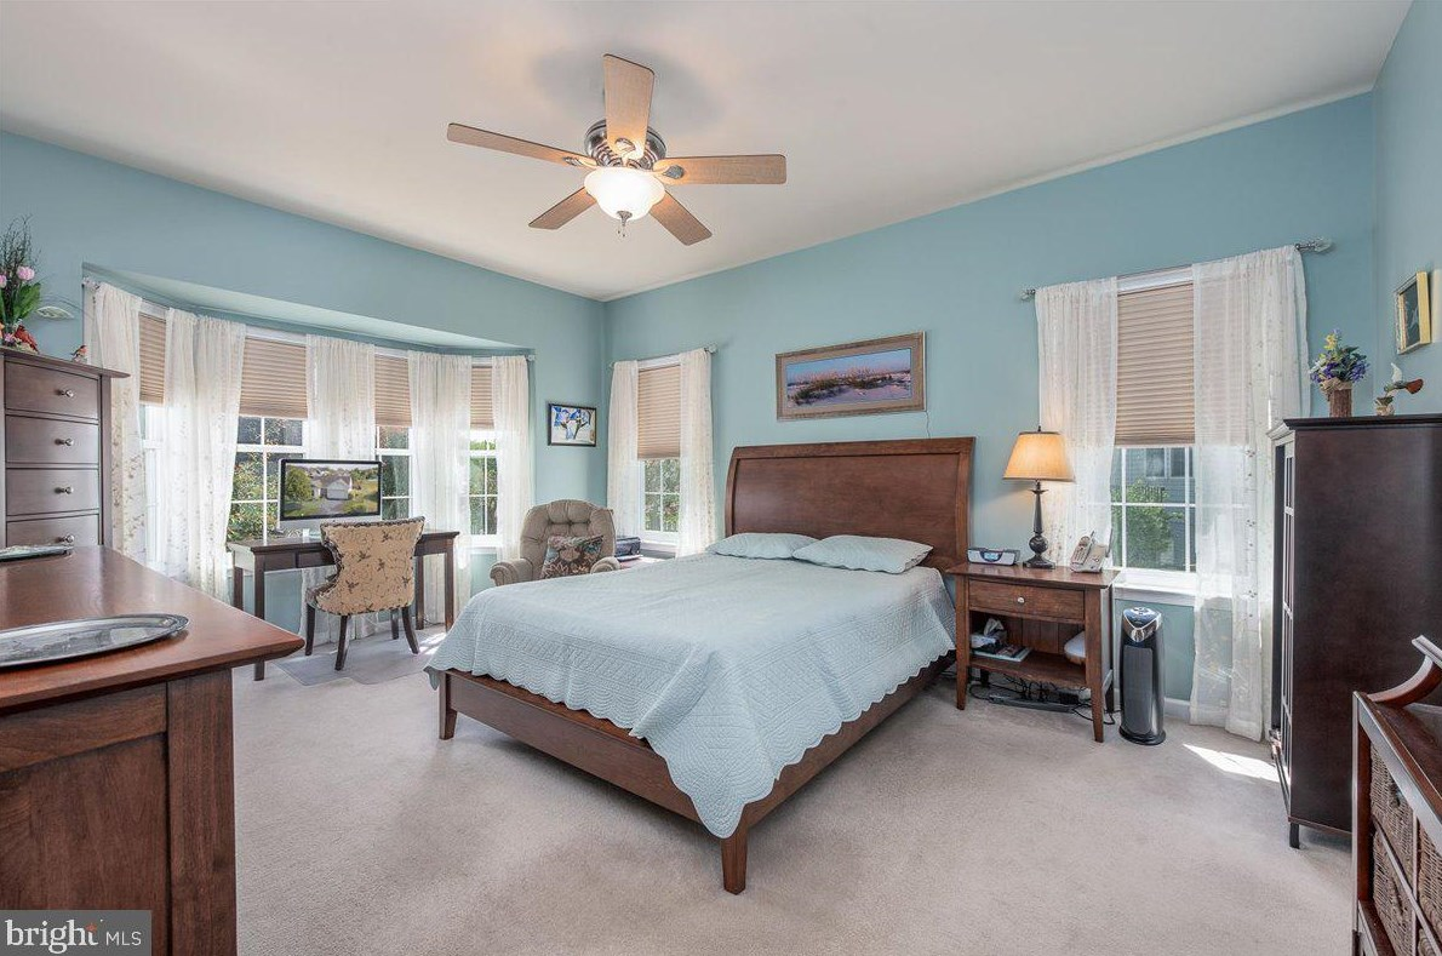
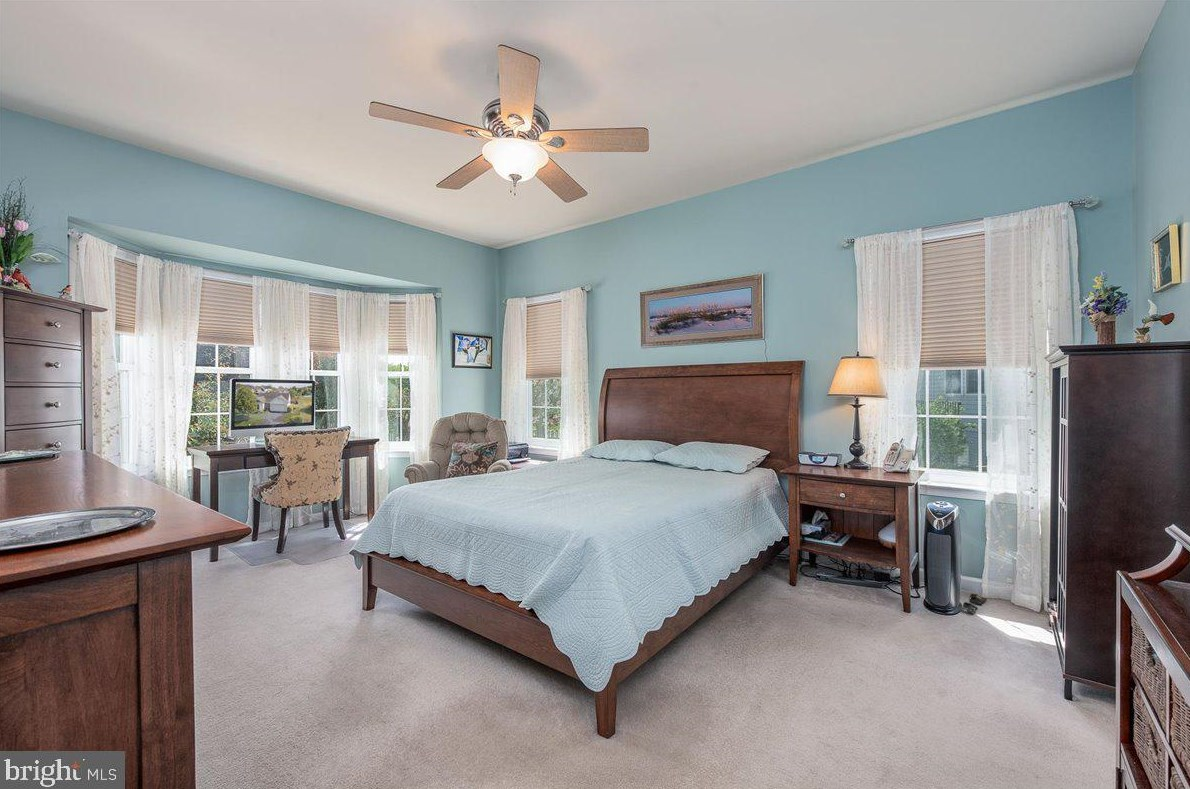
+ shoe [959,592,988,614]
